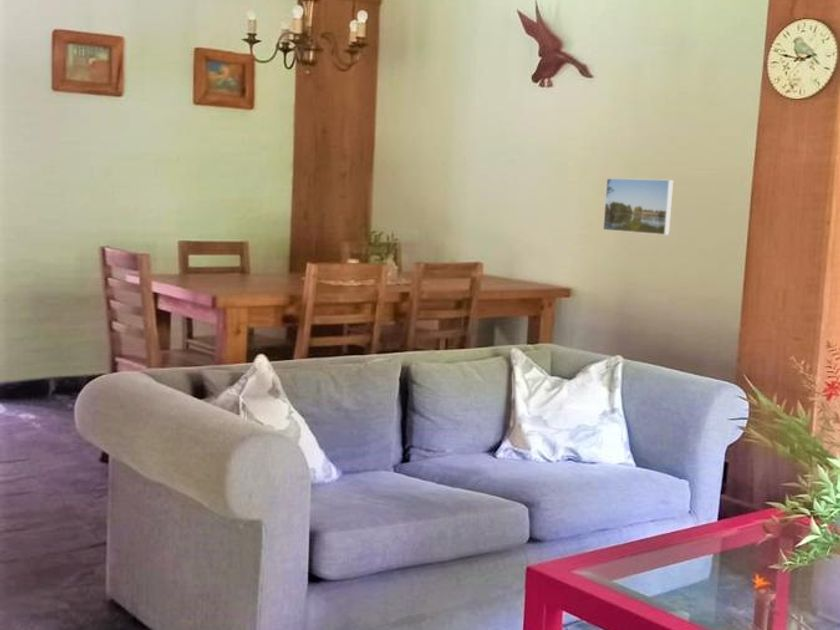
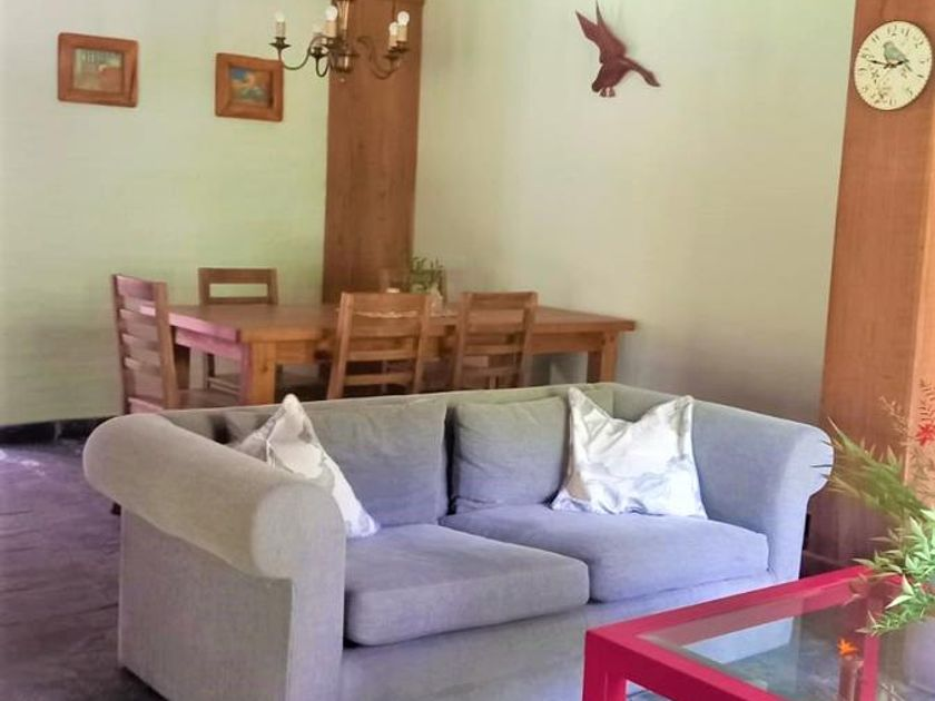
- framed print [602,177,675,236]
